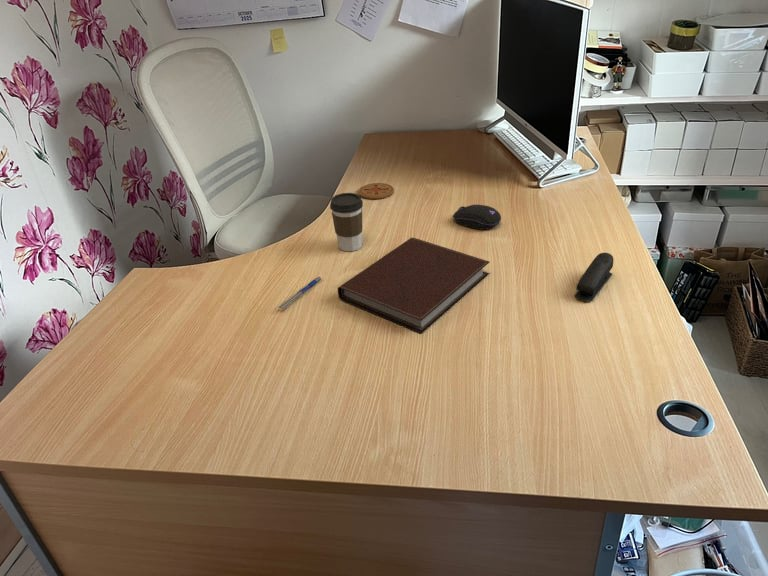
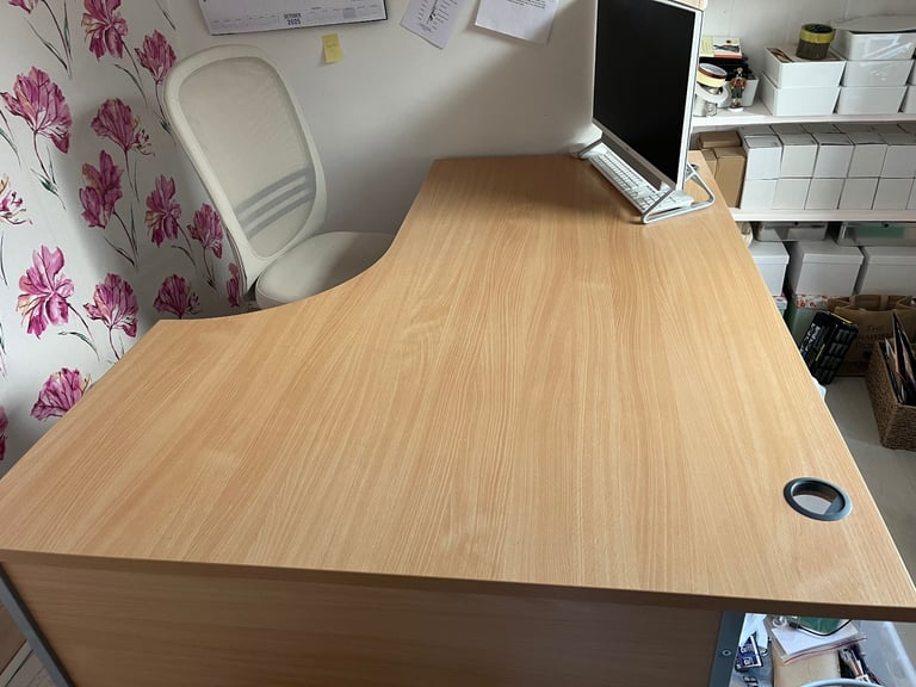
- stapler [574,252,614,302]
- computer mouse [452,204,502,231]
- pen [277,276,322,311]
- notebook [337,237,490,335]
- coaster [358,182,395,200]
- coffee cup [329,192,364,252]
